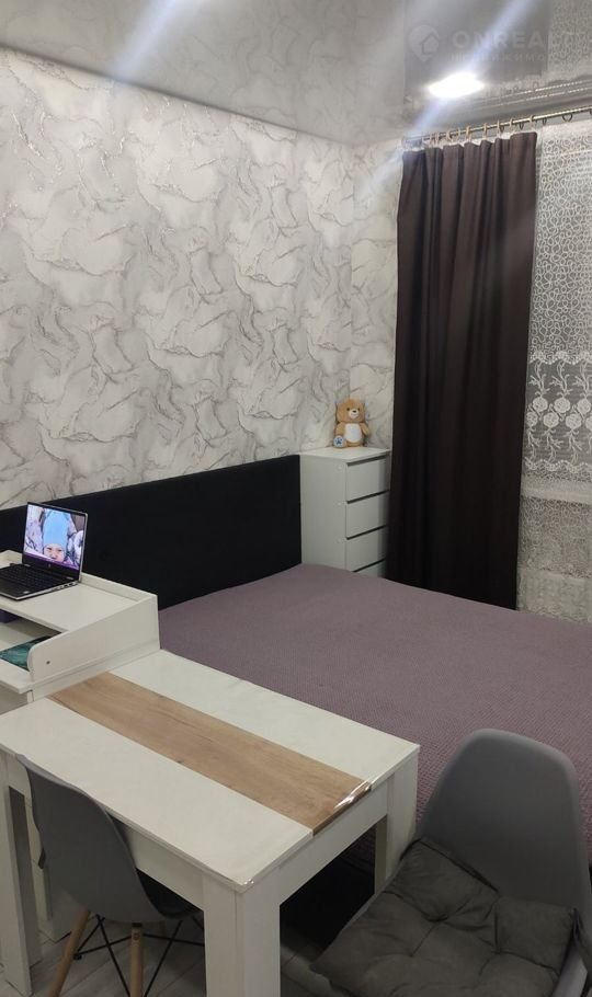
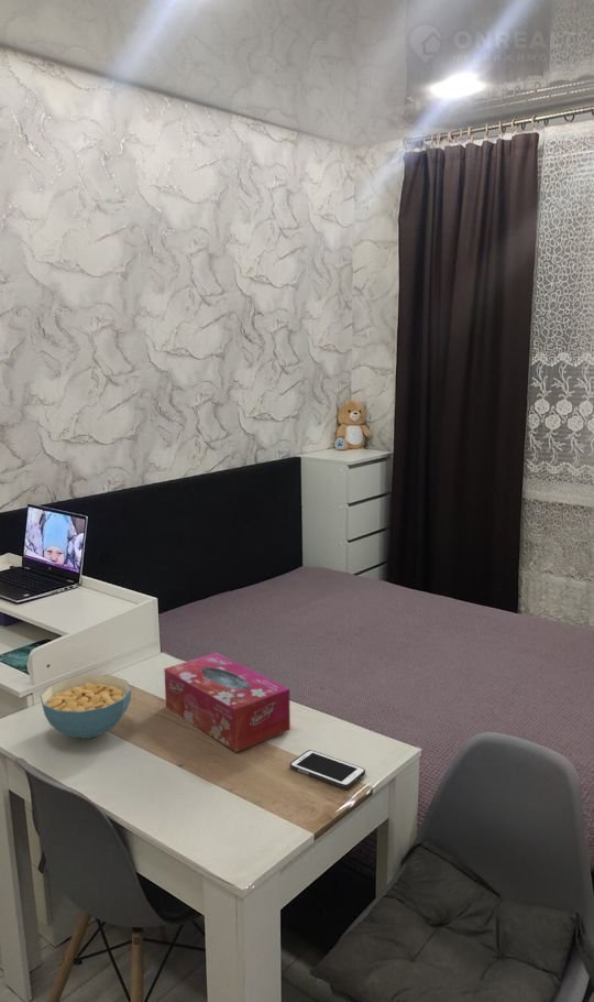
+ cell phone [289,749,366,789]
+ tissue box [163,652,292,753]
+ cereal bowl [40,674,132,740]
